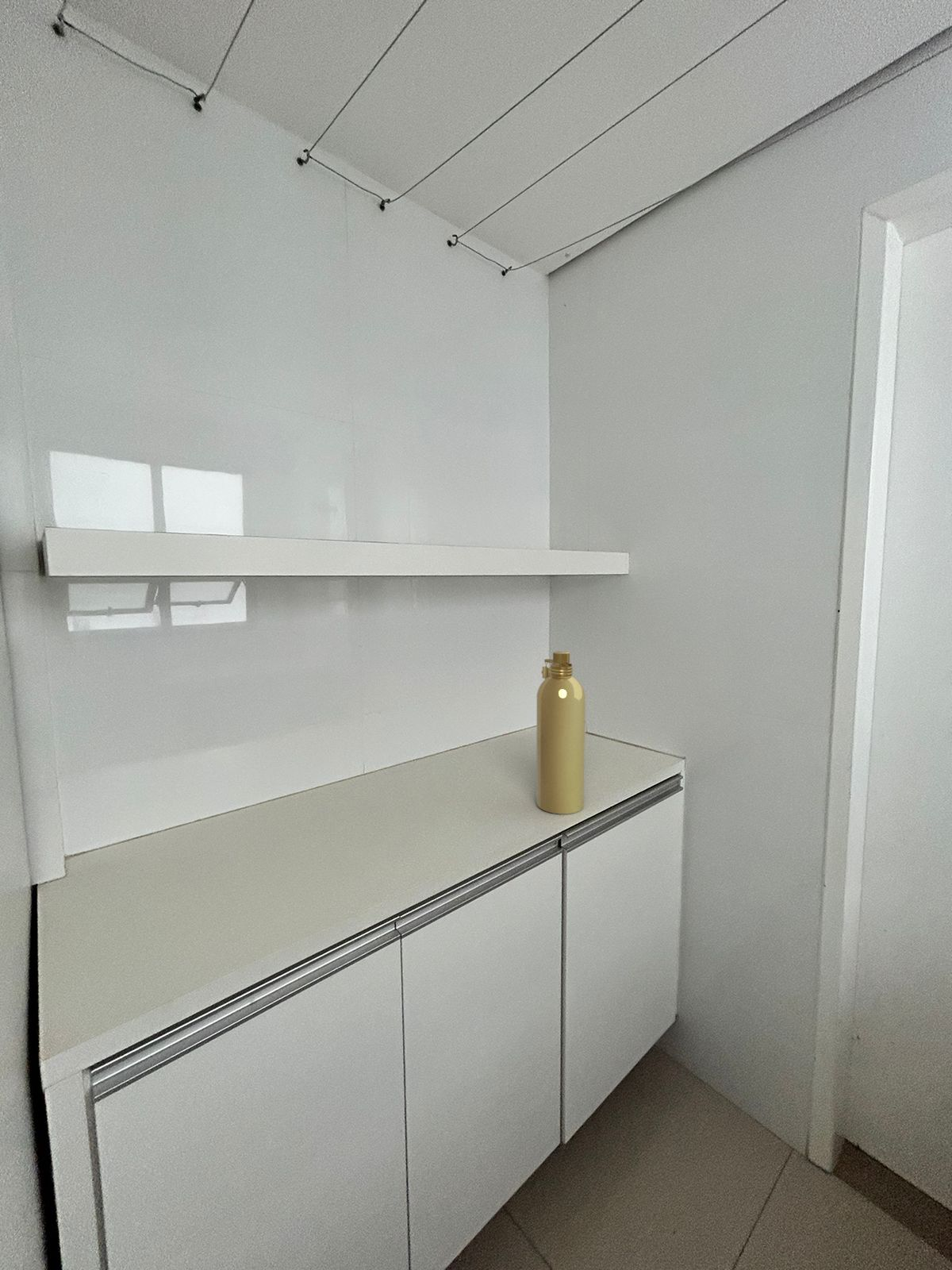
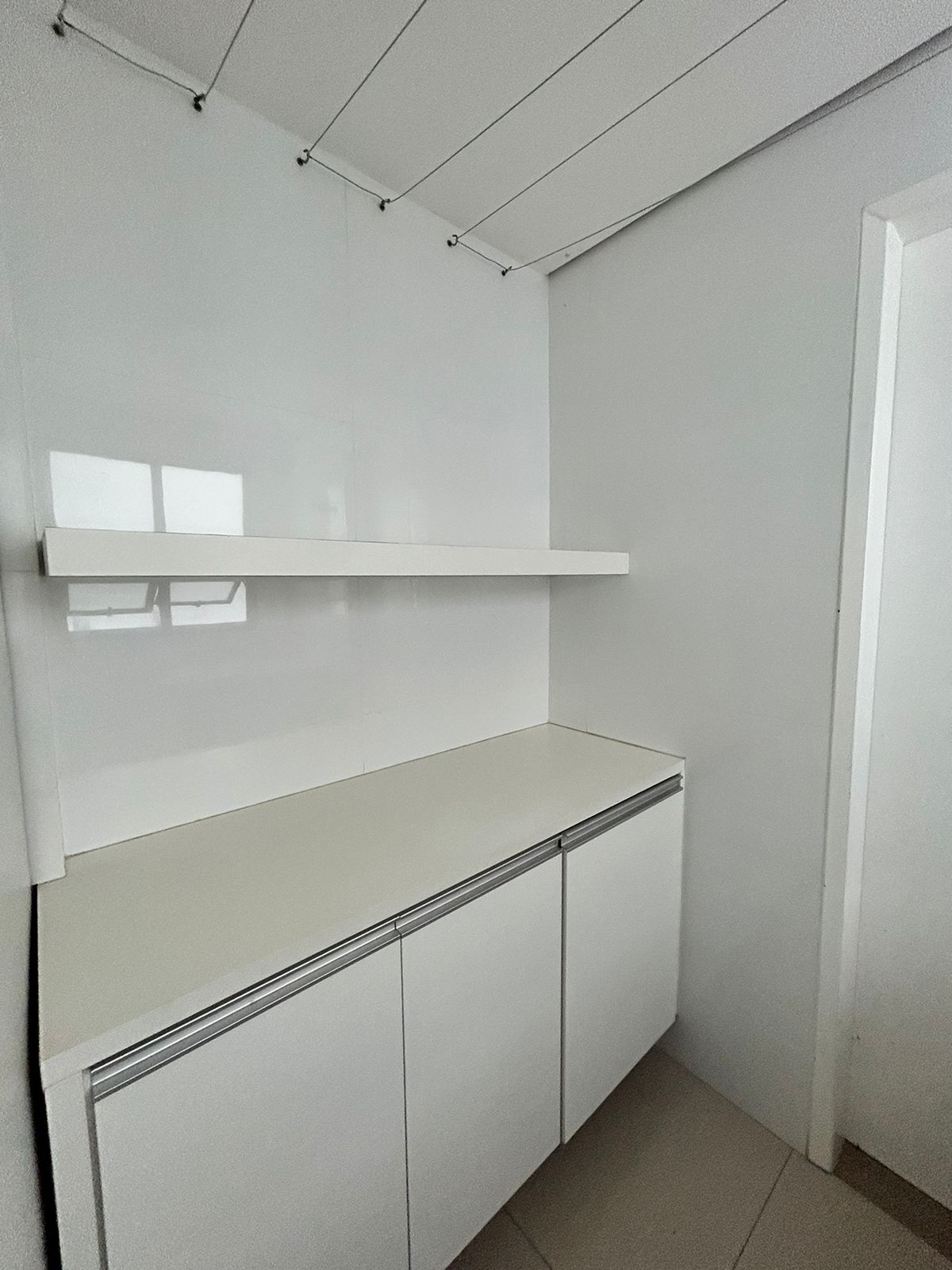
- spray bottle [536,650,586,815]
